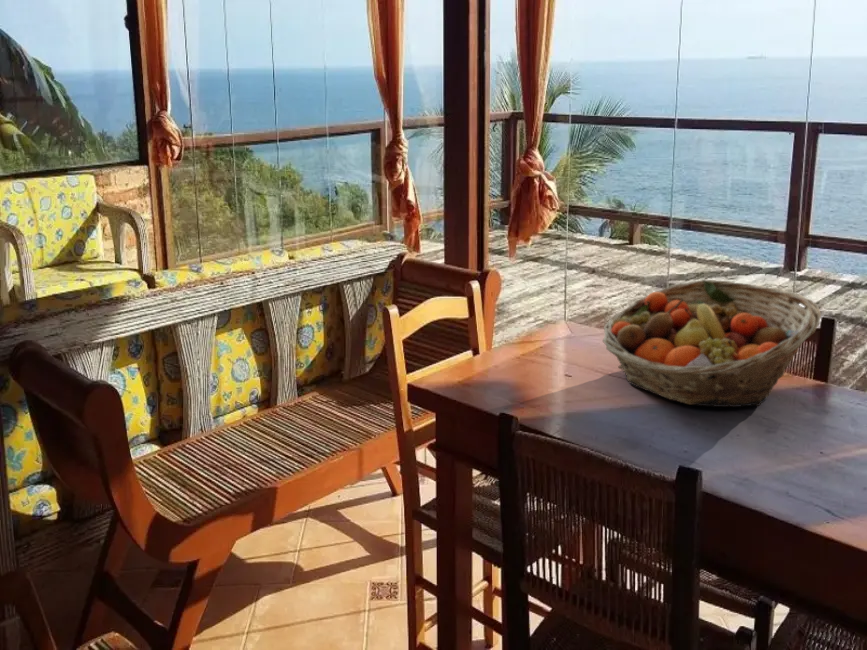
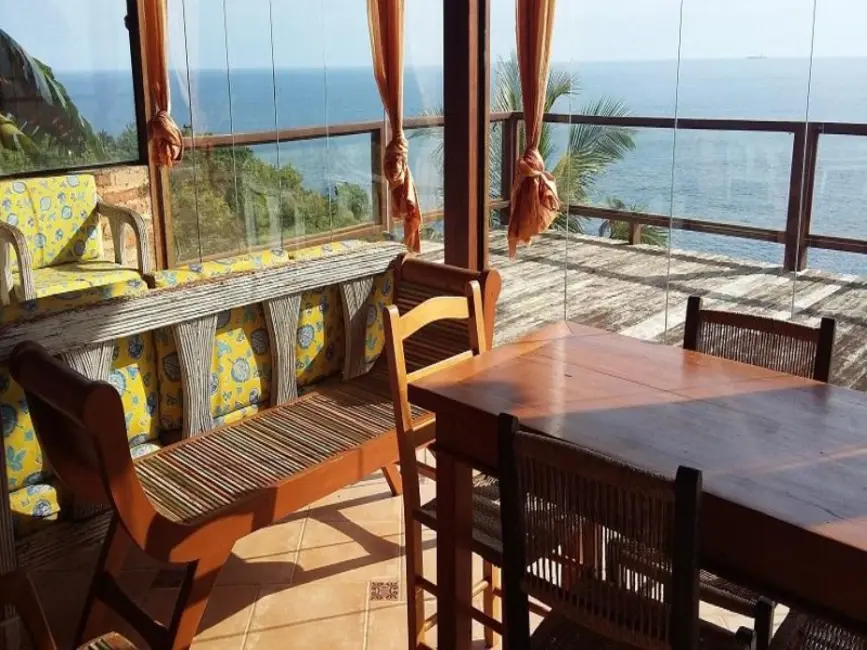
- fruit basket [602,279,822,408]
